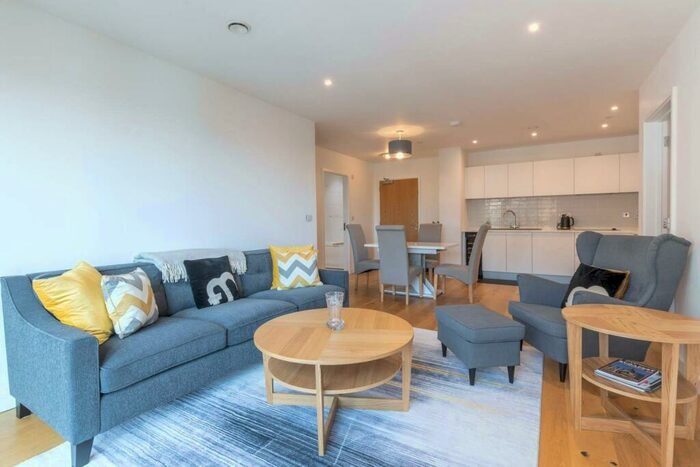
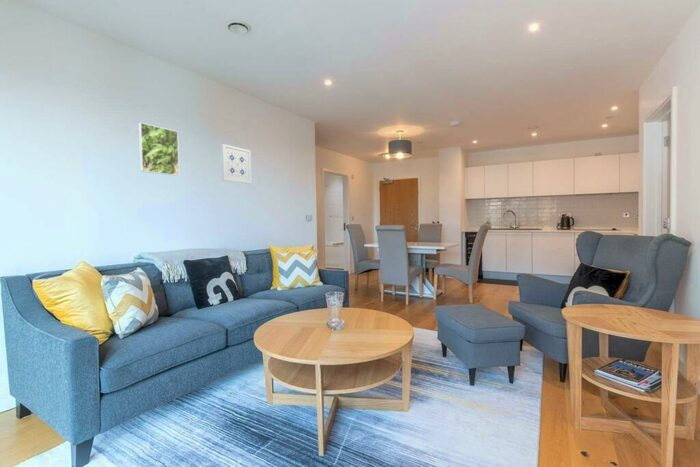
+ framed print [137,121,180,177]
+ wall art [220,143,252,185]
